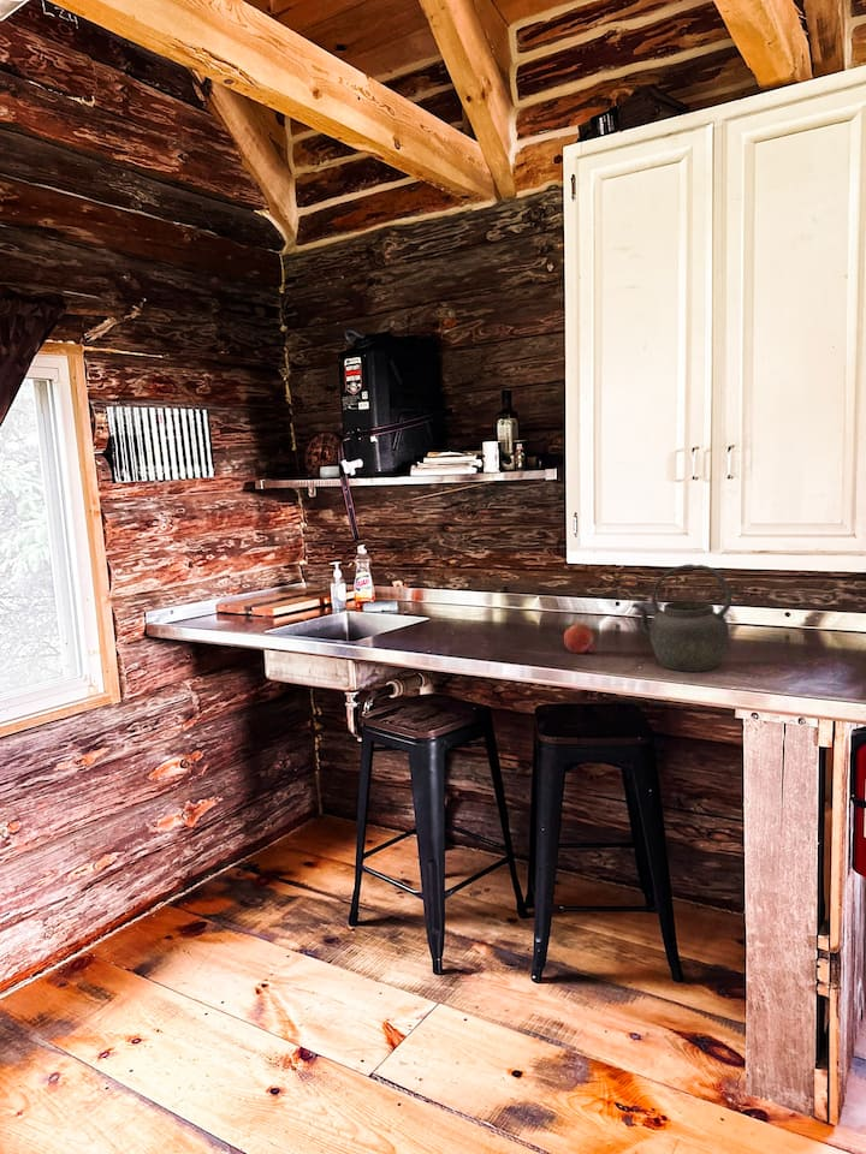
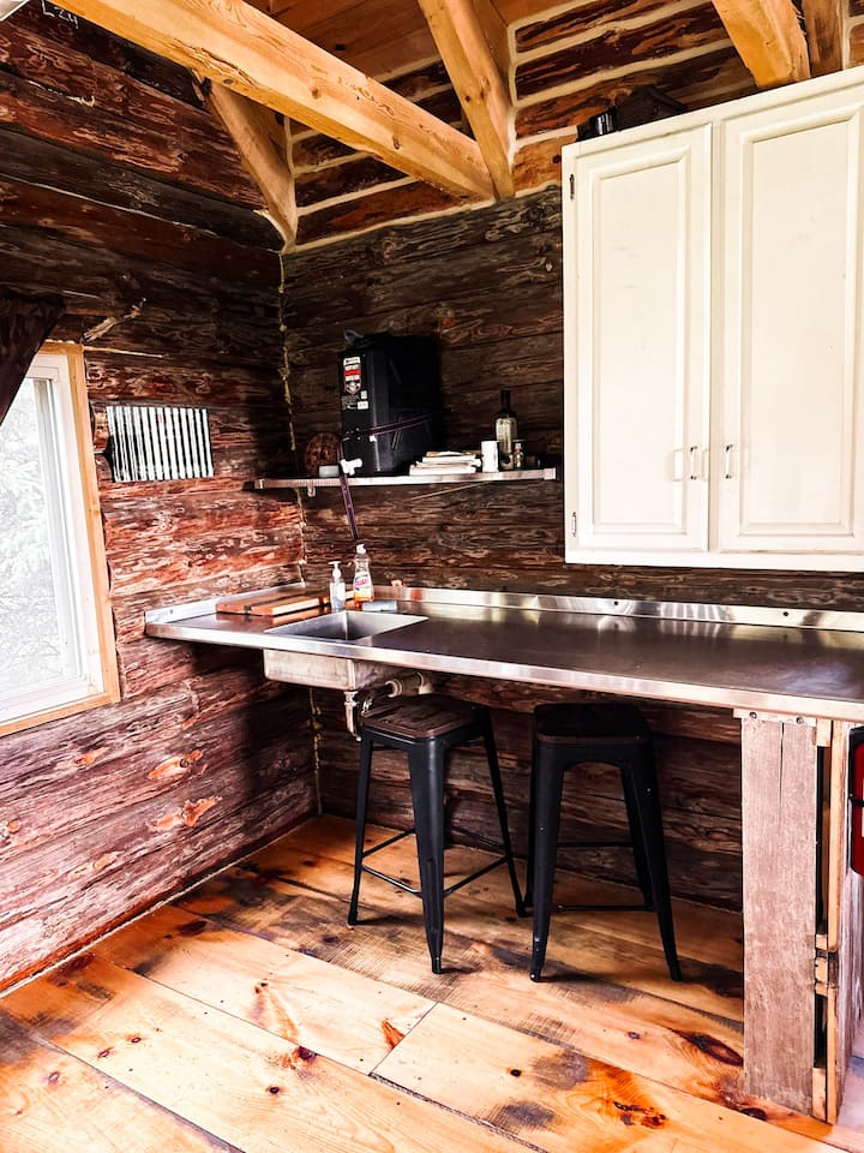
- kettle [630,563,732,673]
- fruit [563,623,598,654]
